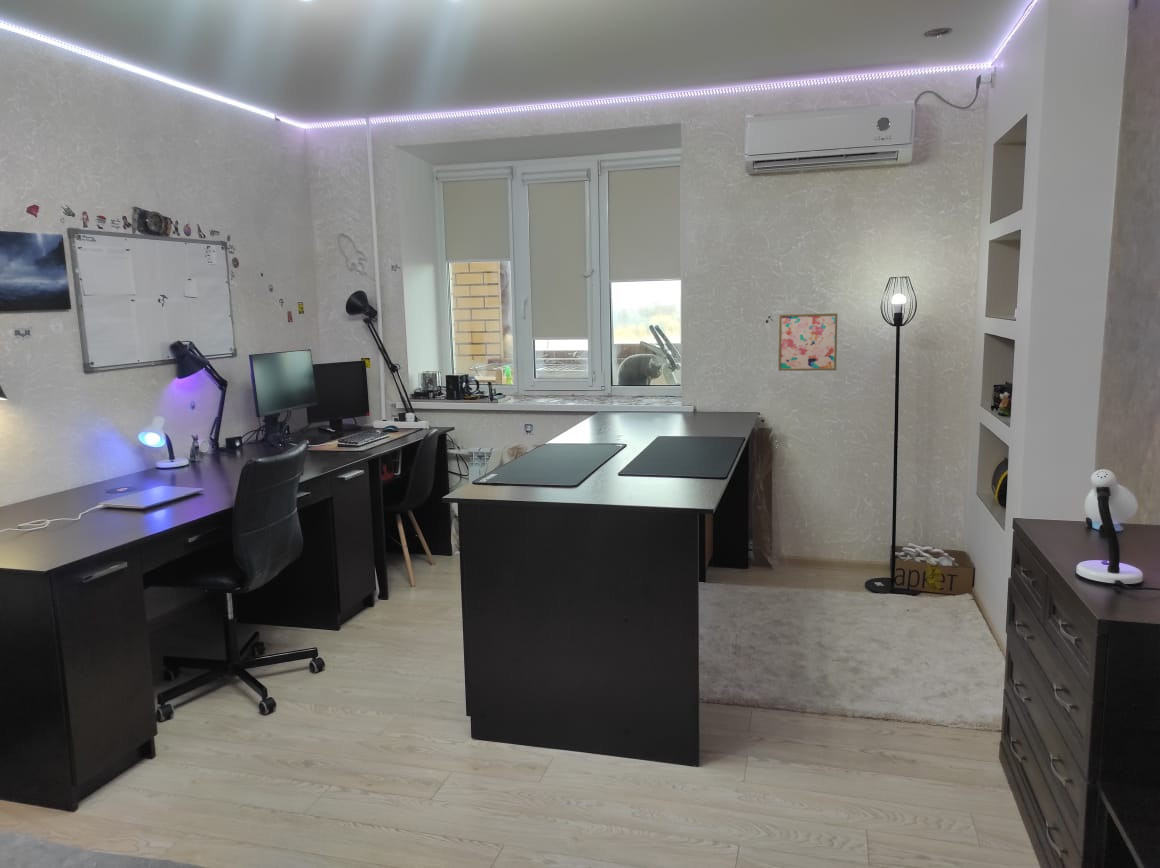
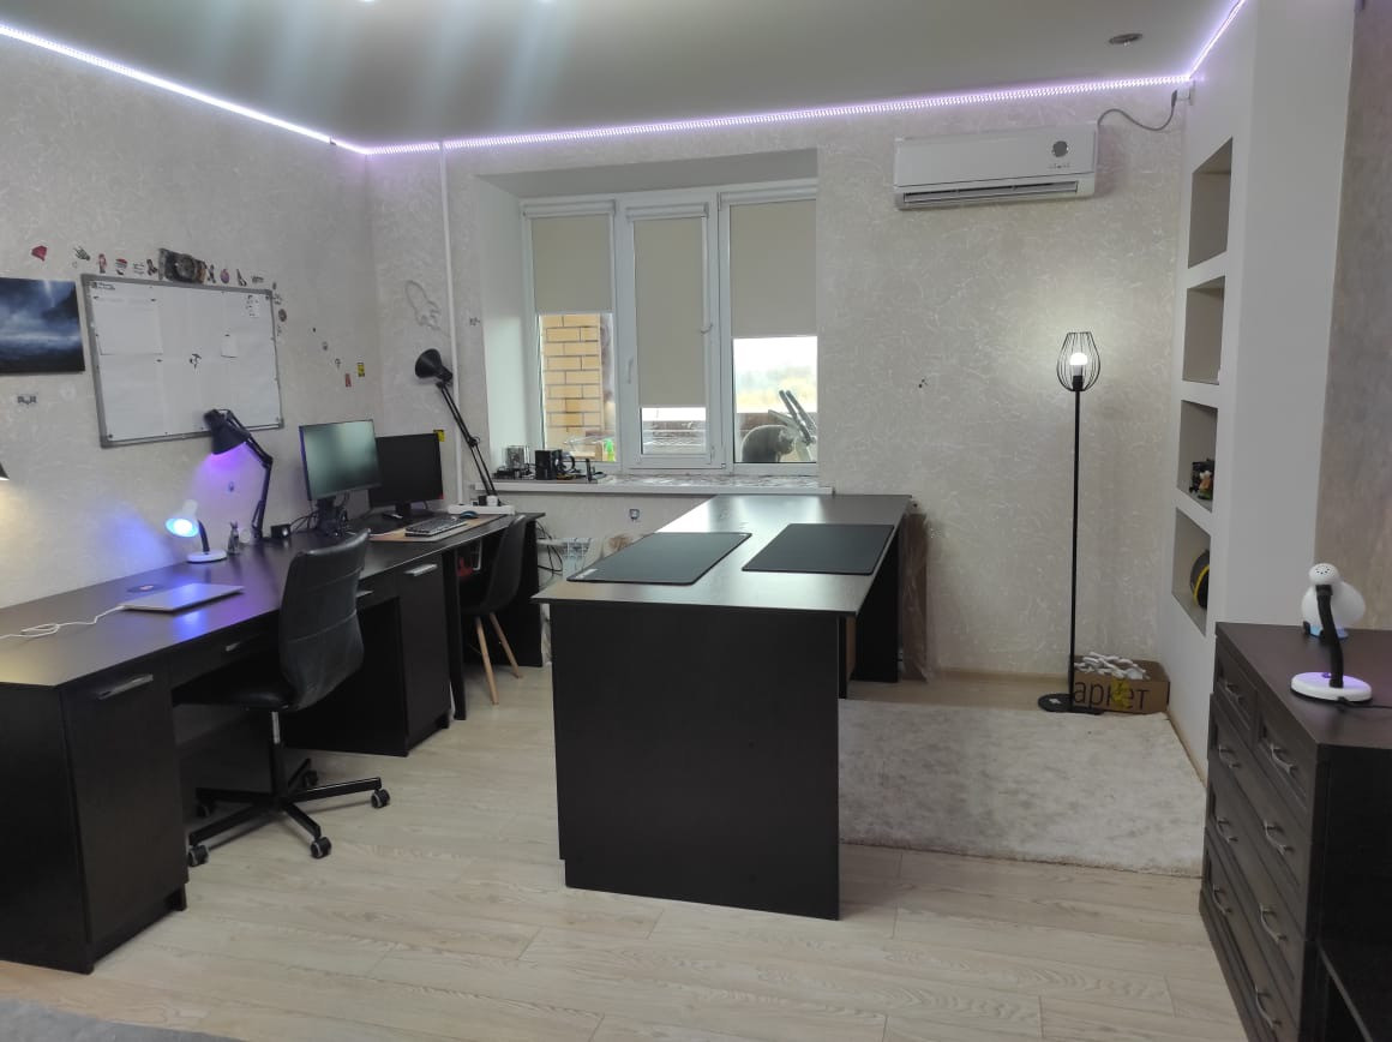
- wall art [777,312,838,372]
